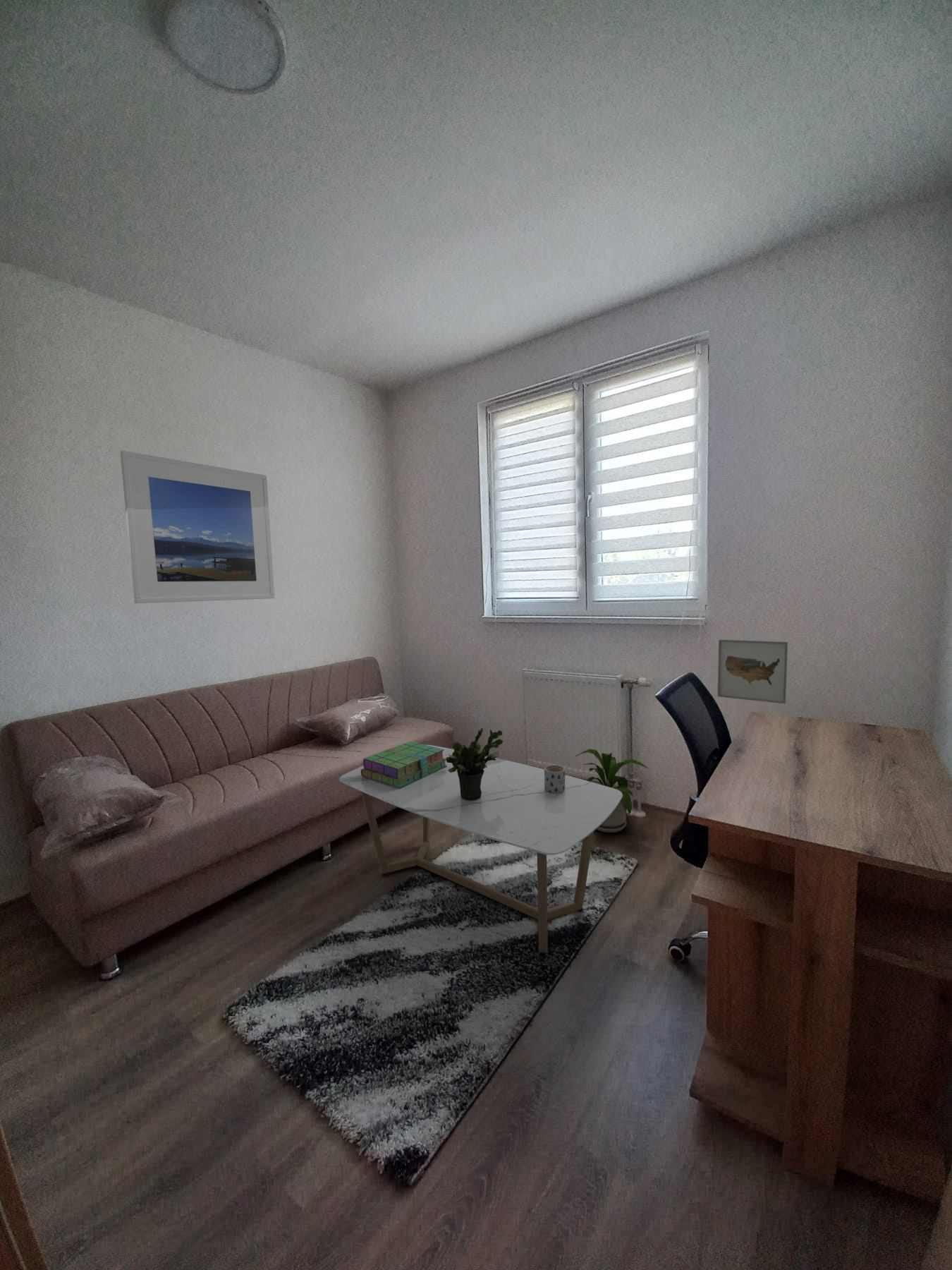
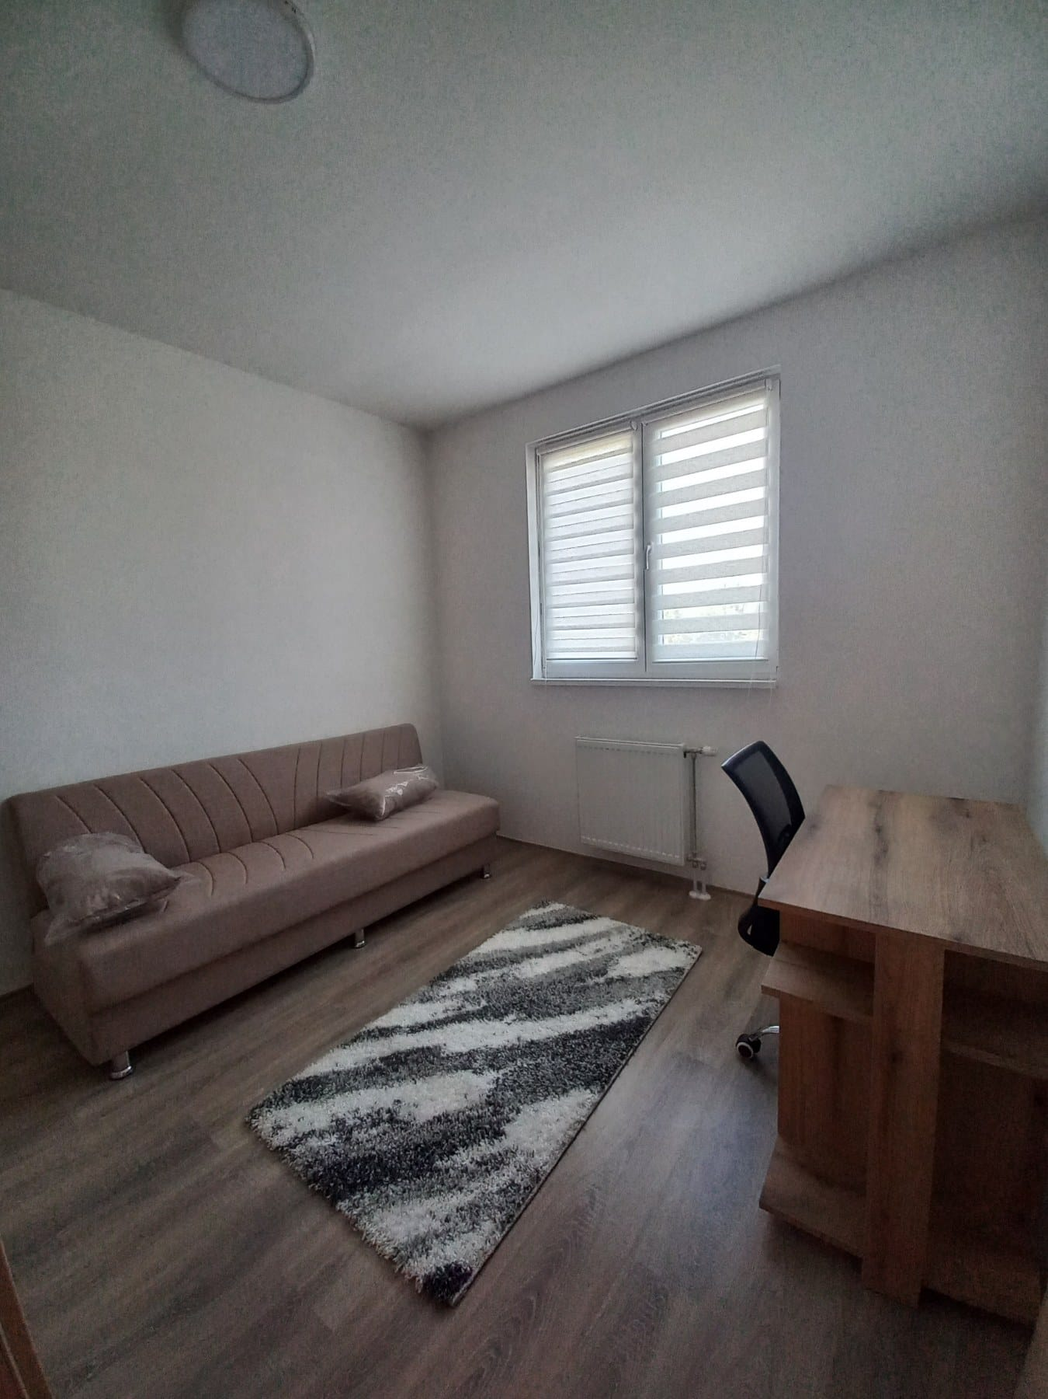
- house plant [575,749,649,833]
- mug [544,764,566,793]
- coffee table [338,744,623,953]
- stack of books [361,741,446,789]
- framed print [120,450,275,604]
- potted plant [446,727,504,800]
- wall art [717,639,788,704]
